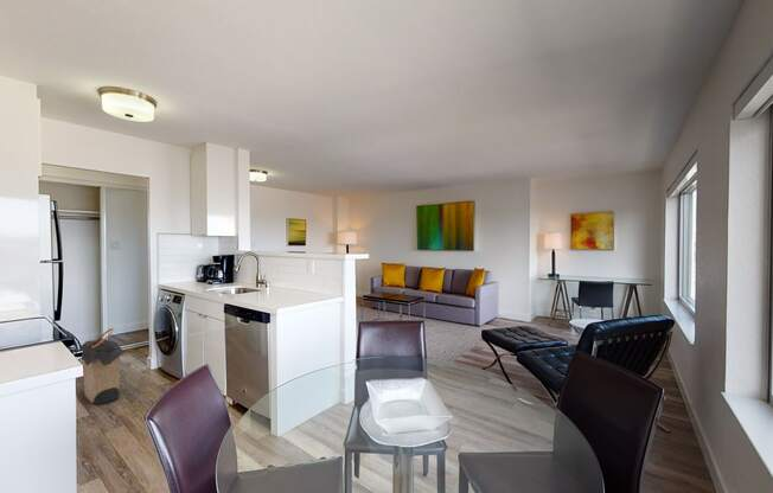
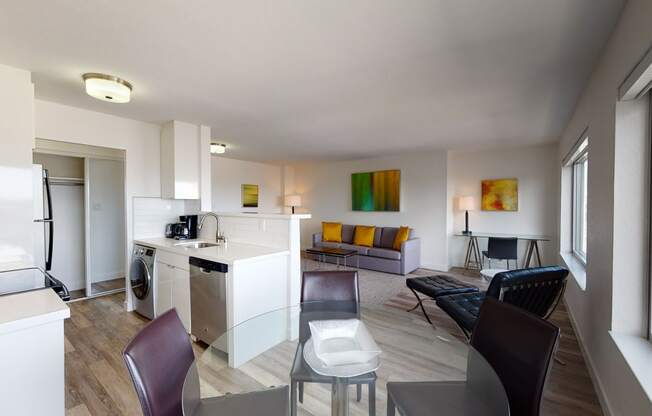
- laundry hamper [79,327,124,405]
